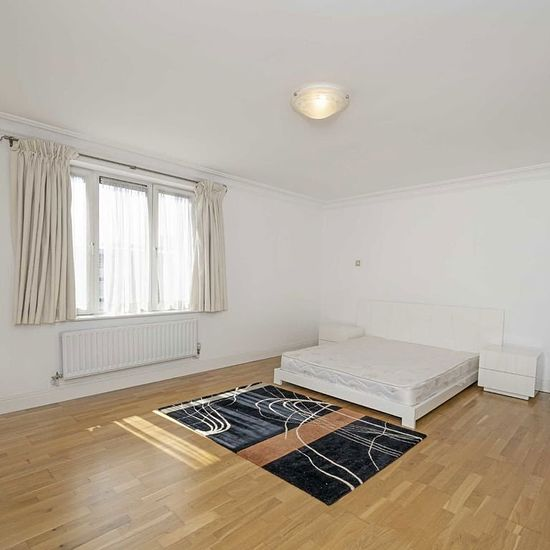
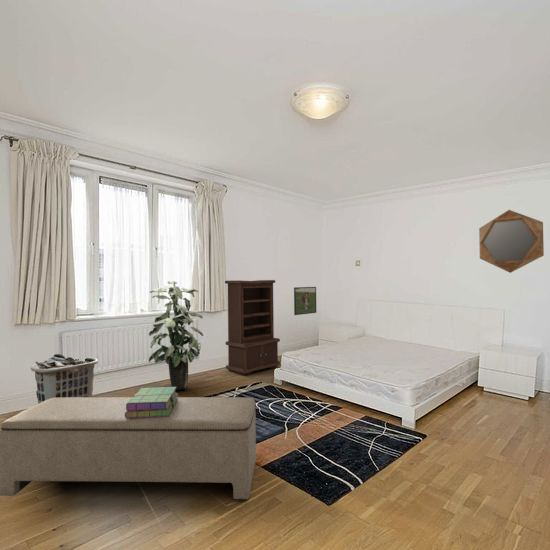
+ indoor plant [148,280,204,391]
+ bench [0,396,257,500]
+ clothes hamper [30,353,99,404]
+ stack of books [125,386,179,418]
+ home mirror [478,209,545,274]
+ cabinet [224,279,281,376]
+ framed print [293,286,317,316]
